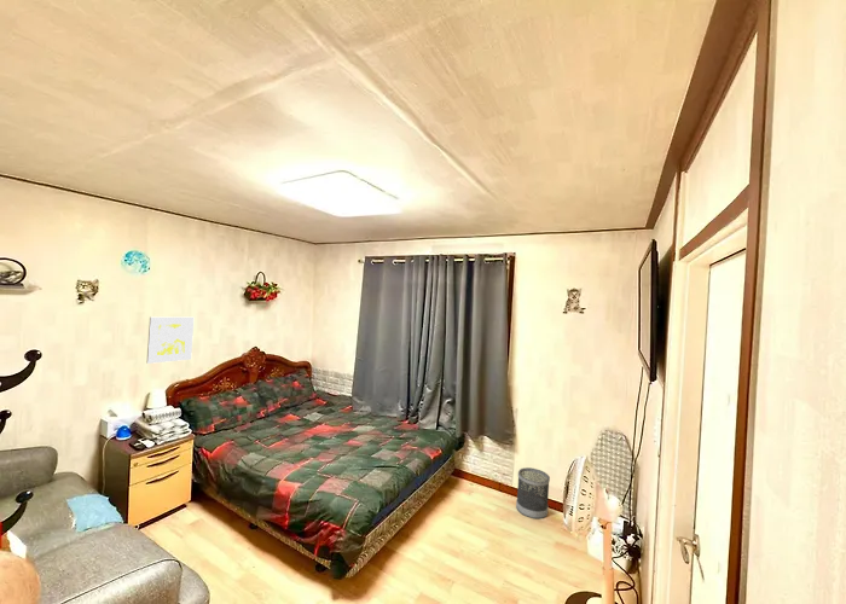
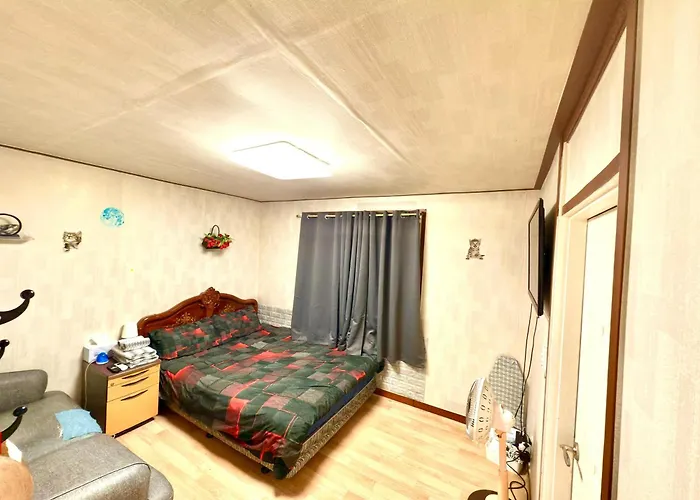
- wall art [145,316,195,365]
- wastebasket [515,466,551,519]
